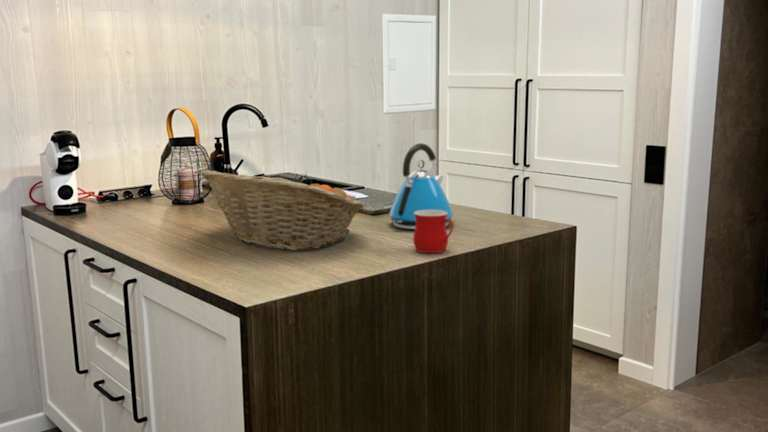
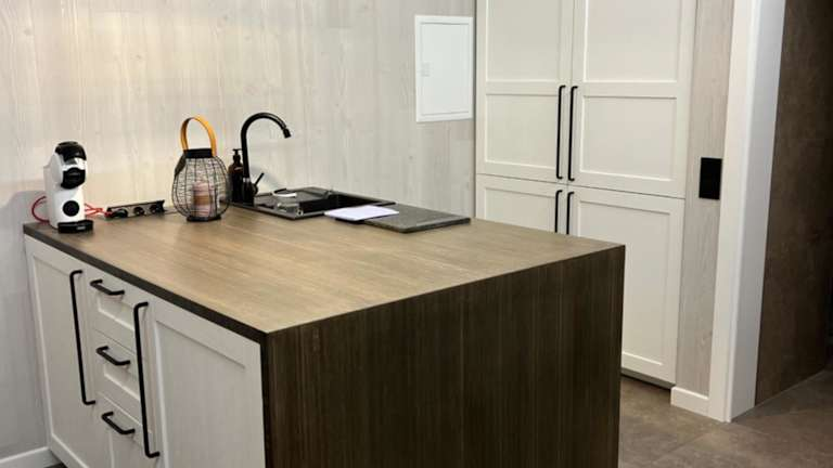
- kettle [388,142,454,230]
- mug [412,210,455,254]
- fruit basket [200,169,365,251]
